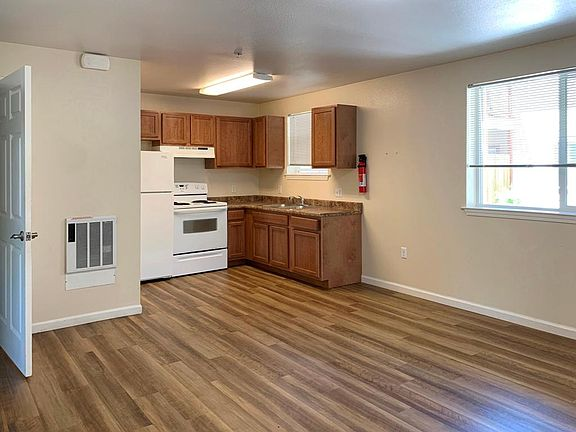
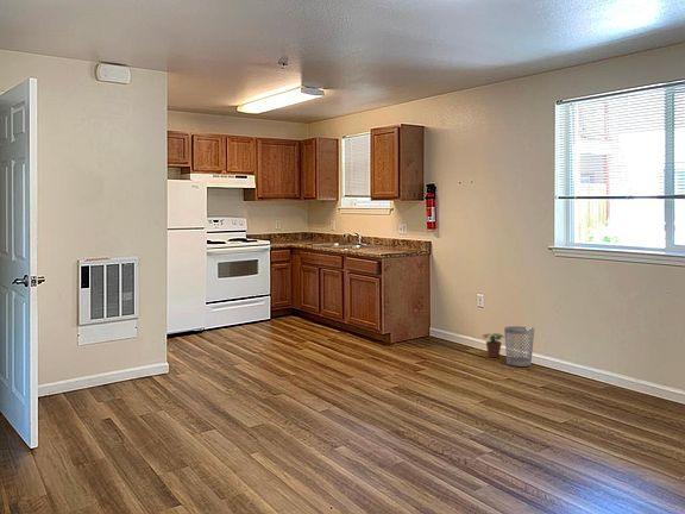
+ potted plant [480,332,505,359]
+ wastebasket [503,325,535,368]
